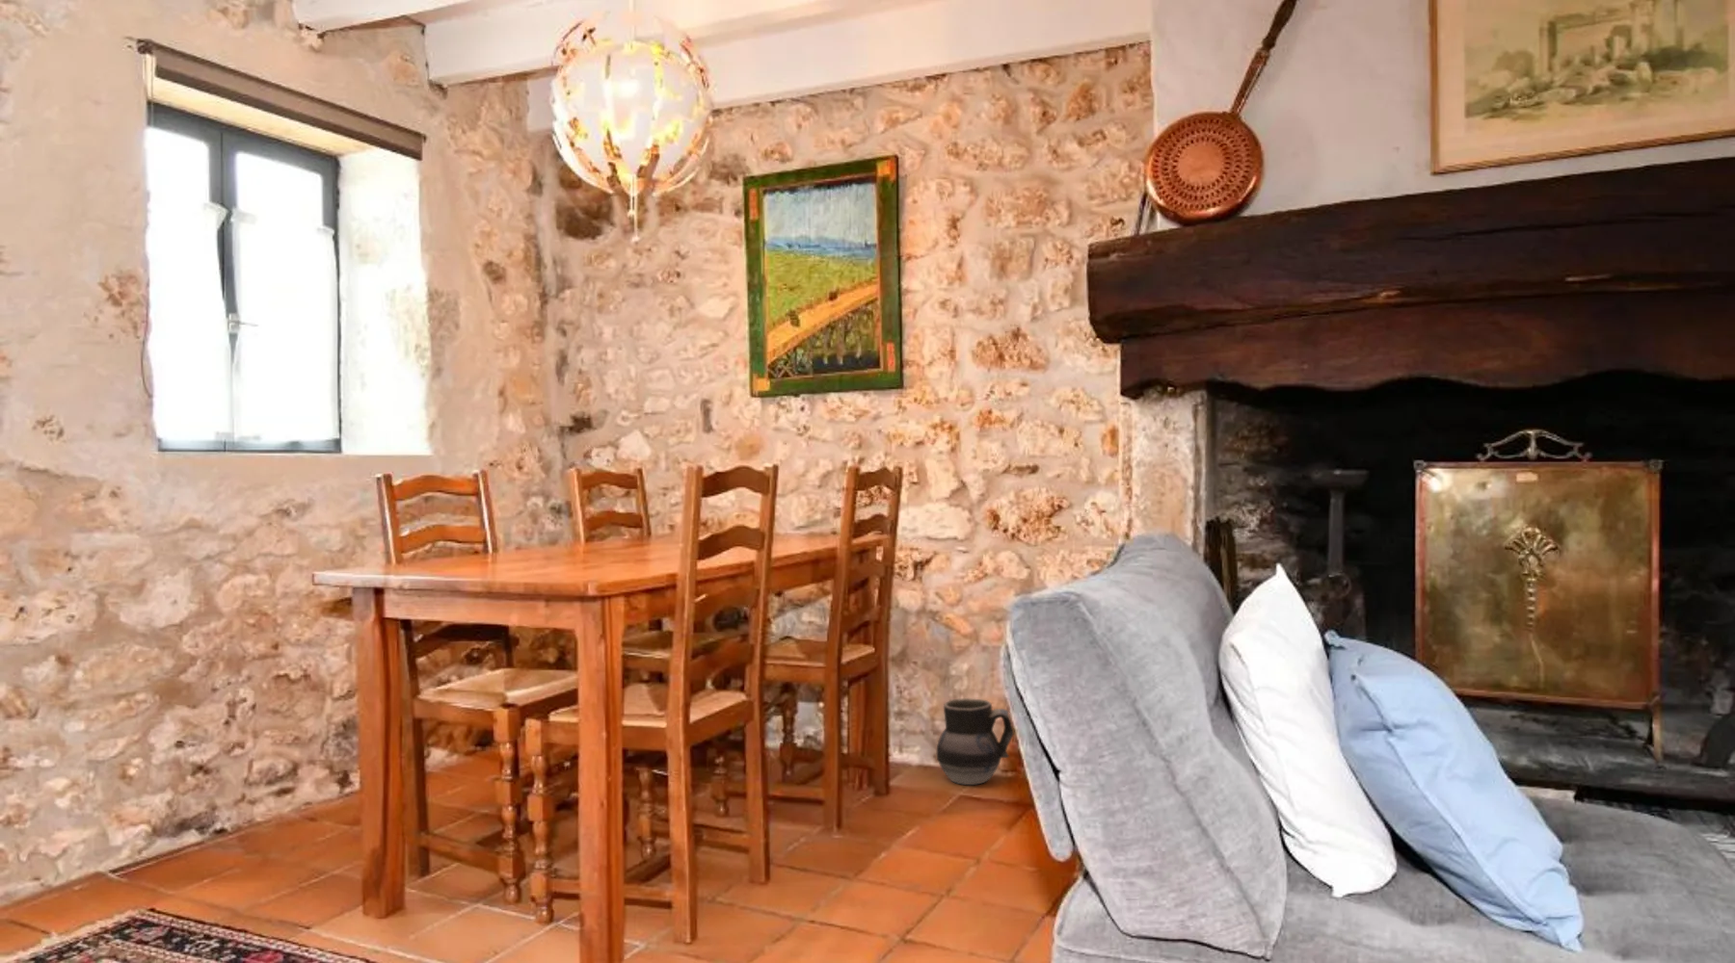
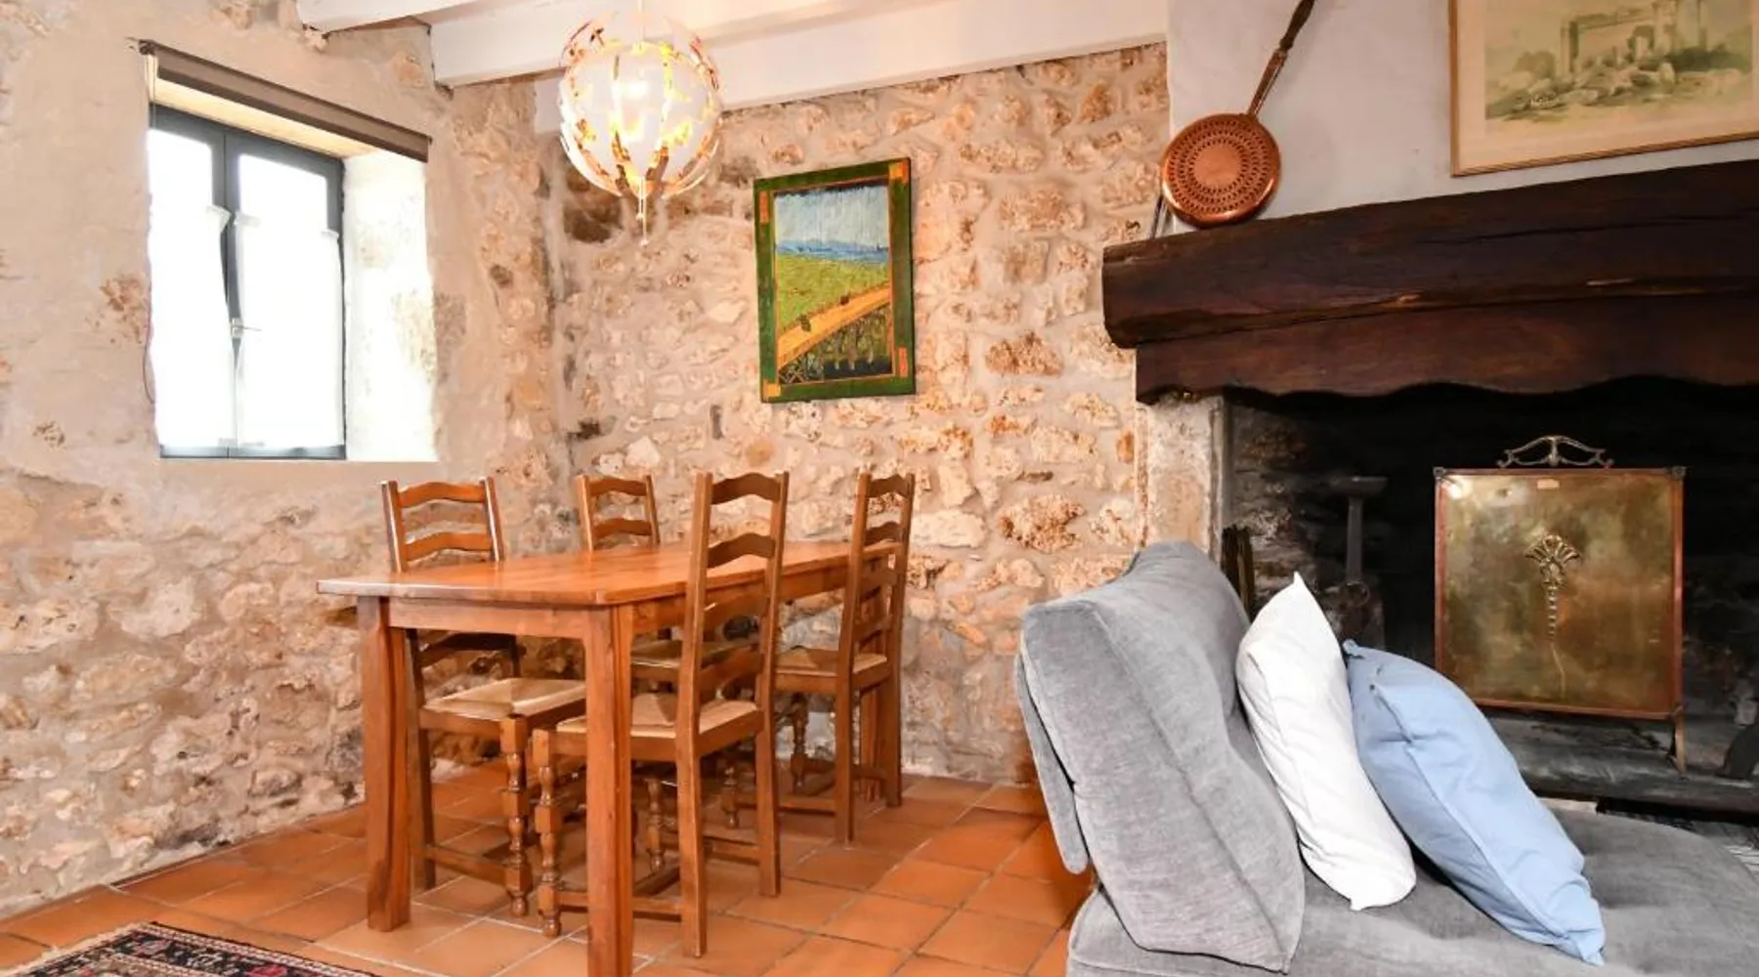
- ceramic jug [936,697,1015,786]
